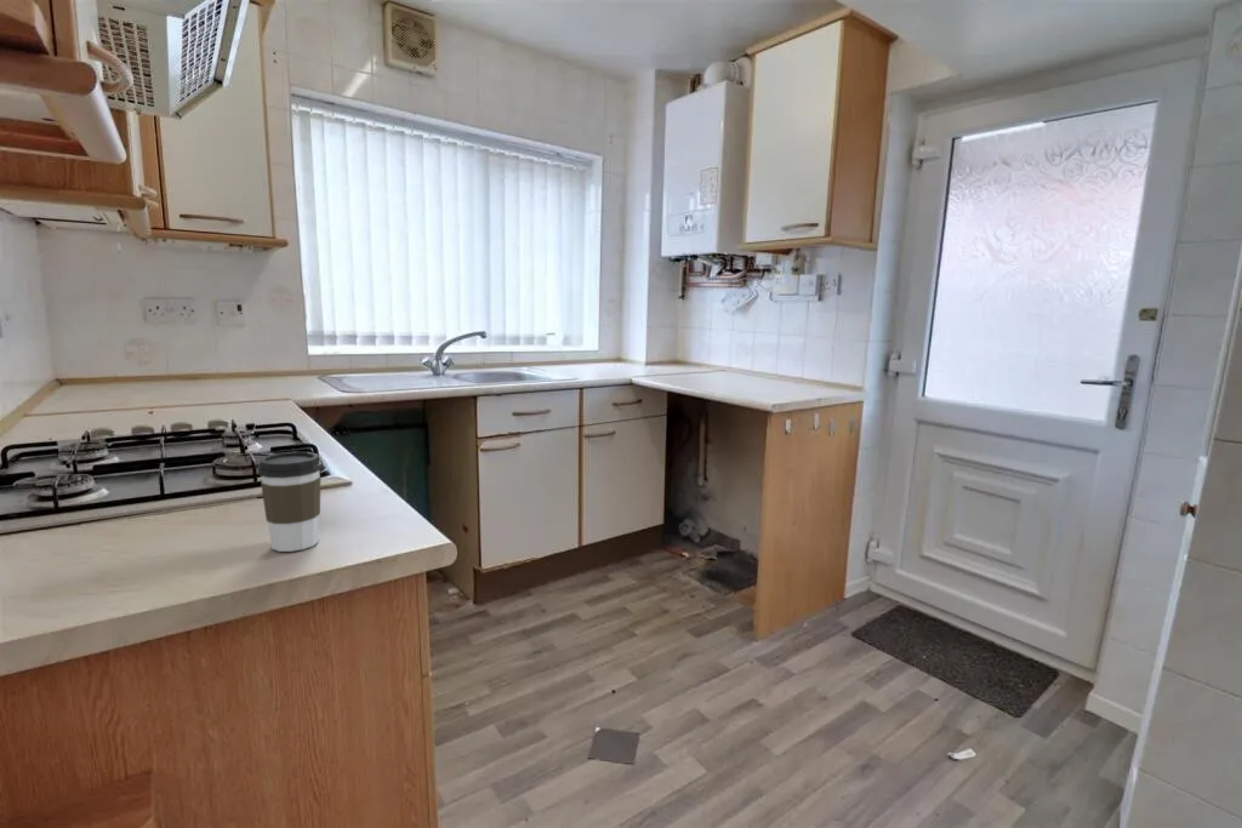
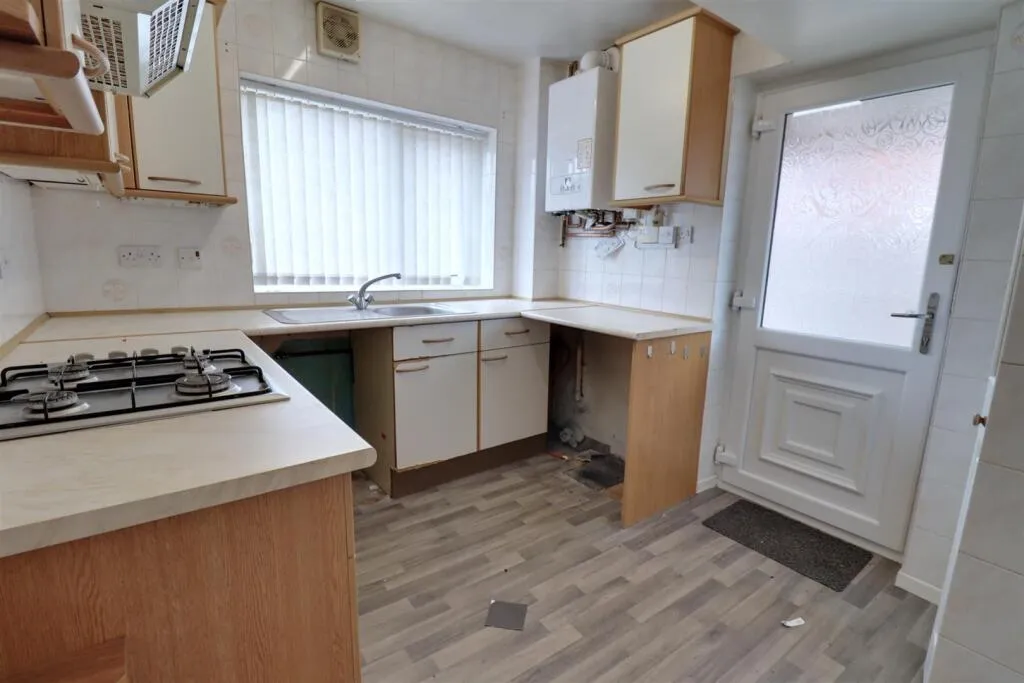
- coffee cup [257,451,324,553]
